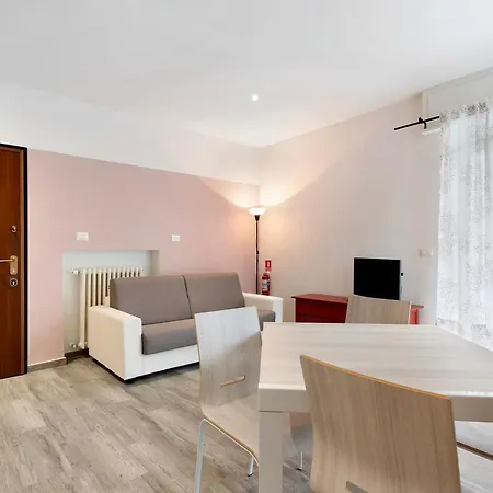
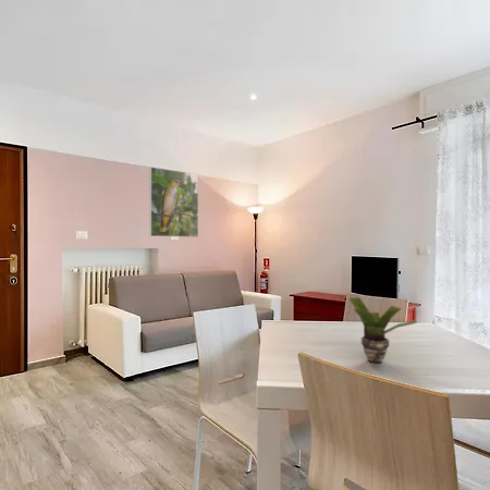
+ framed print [148,166,199,238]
+ potted plant [347,296,418,364]
